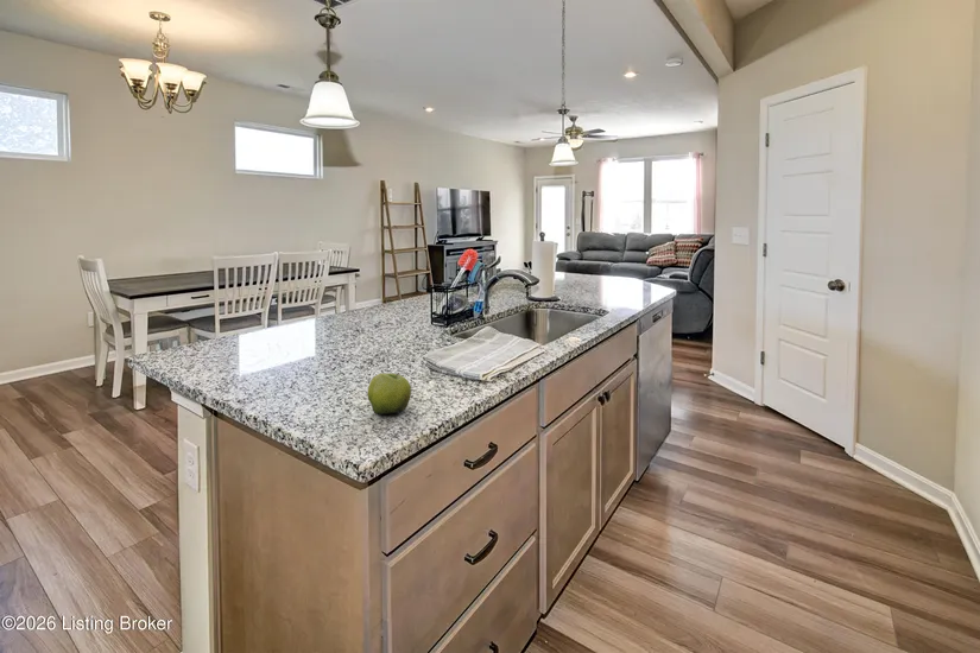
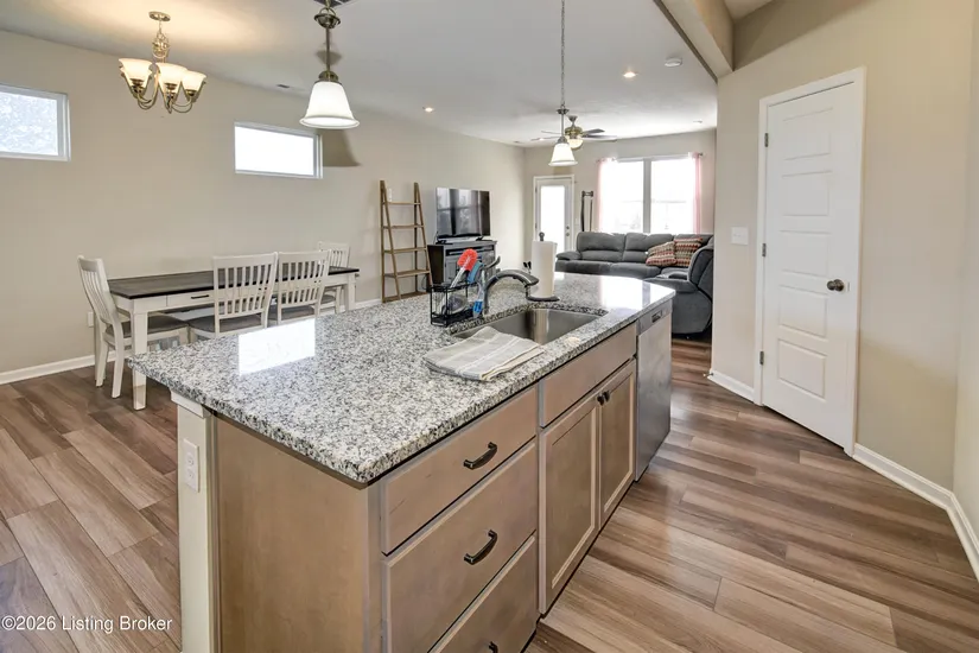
- fruit [367,372,412,416]
